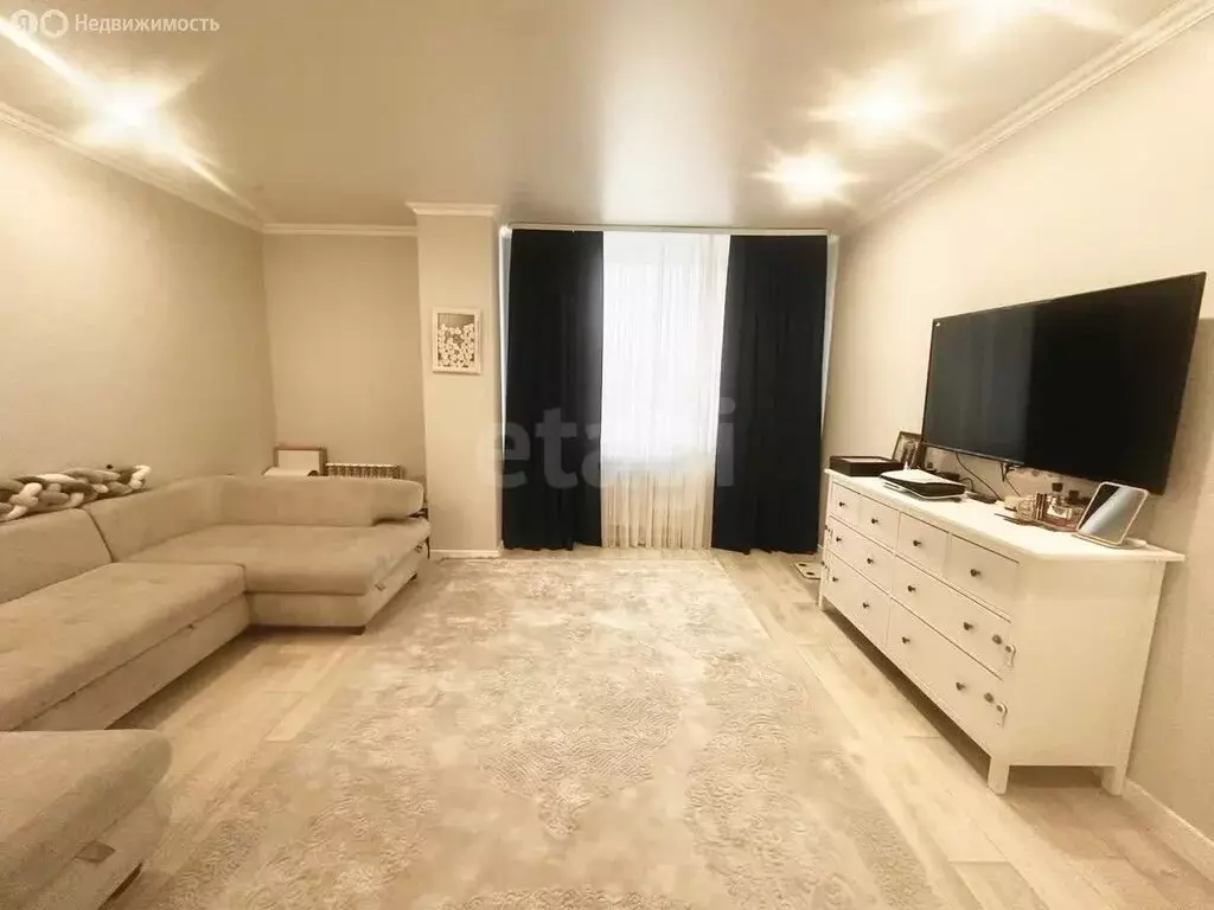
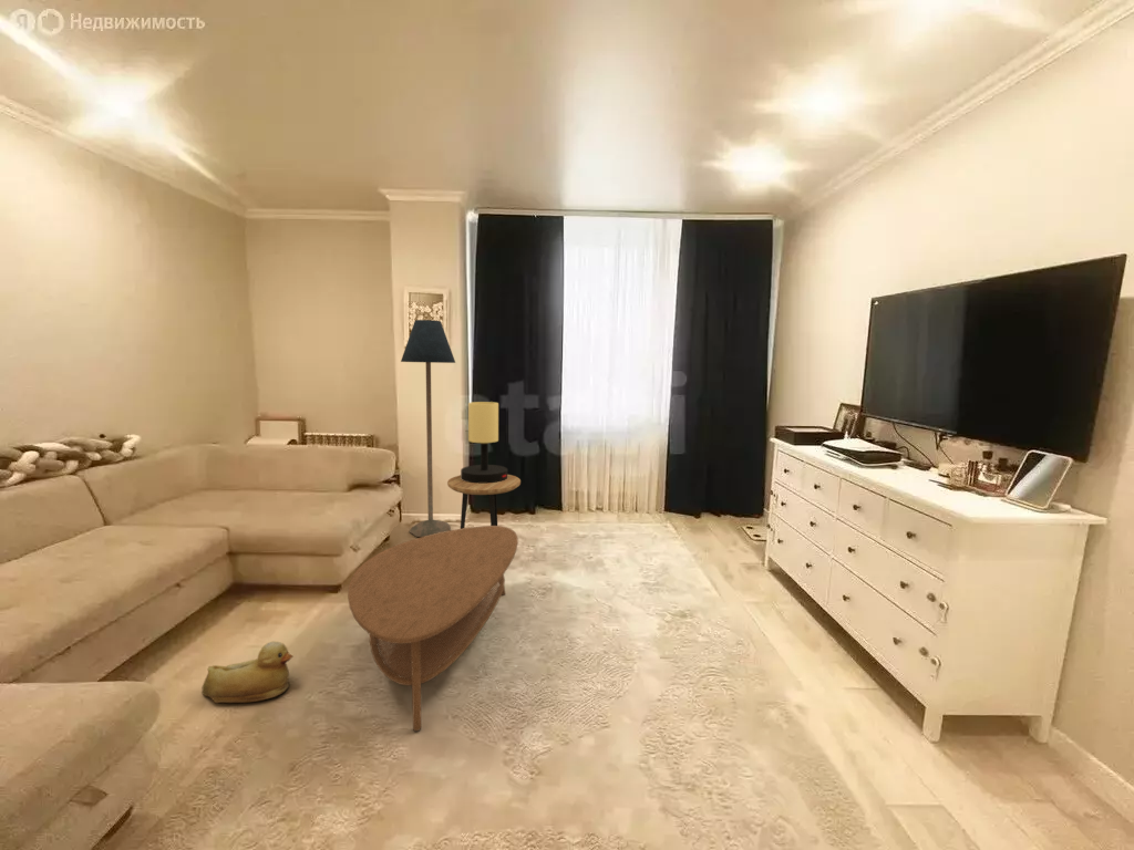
+ floor lamp [400,319,456,538]
+ side table [446,474,522,529]
+ table lamp [460,401,508,484]
+ coffee table [347,525,519,733]
+ rubber duck [200,640,293,704]
